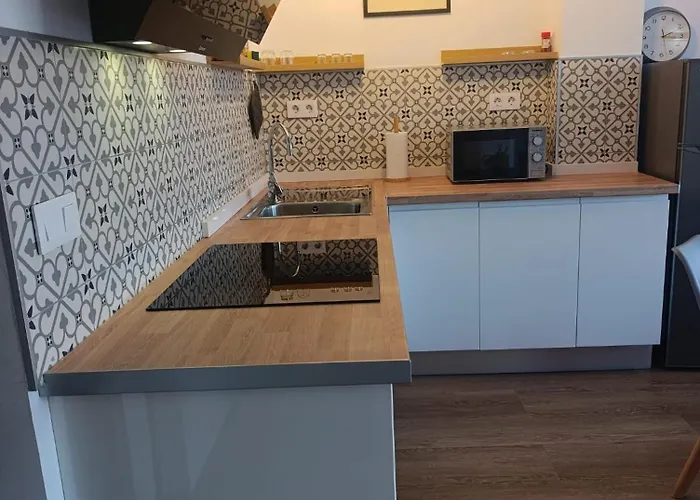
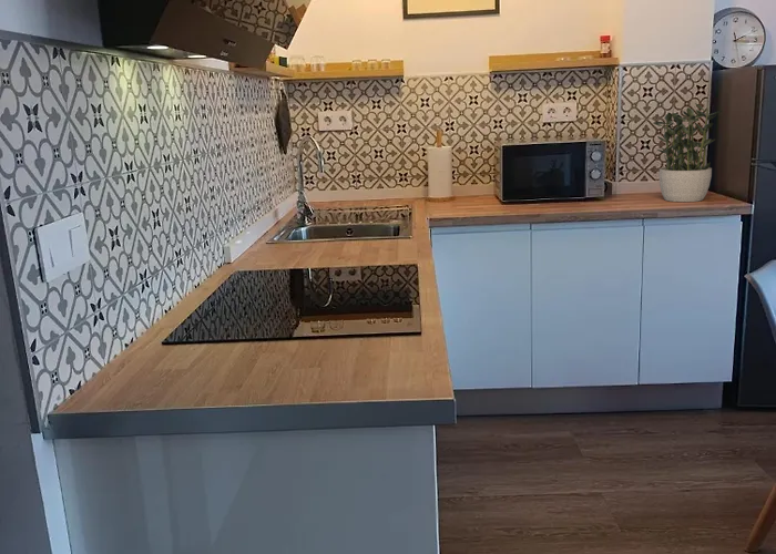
+ potted plant [653,102,723,203]
